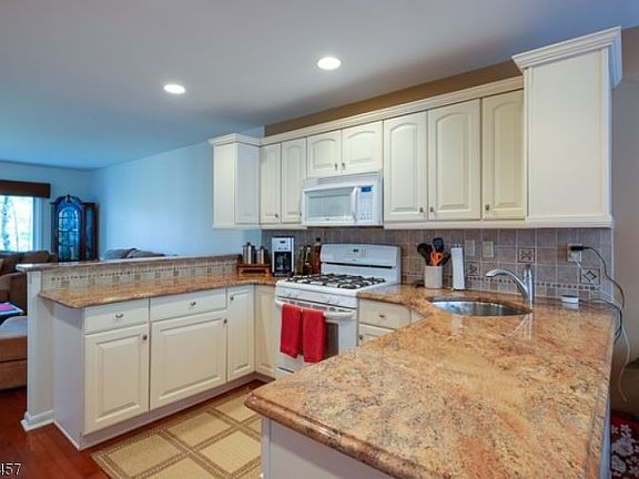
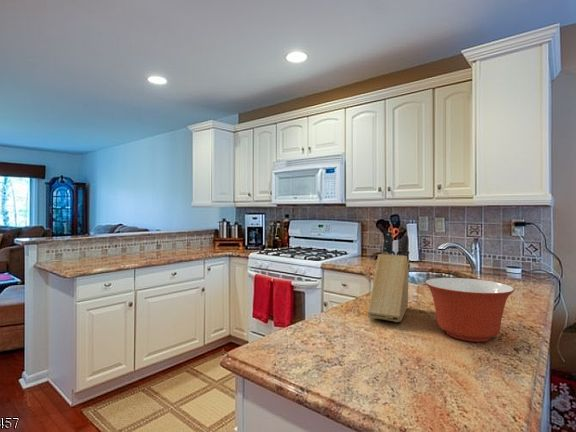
+ knife block [367,230,411,323]
+ mixing bowl [424,277,516,343]
